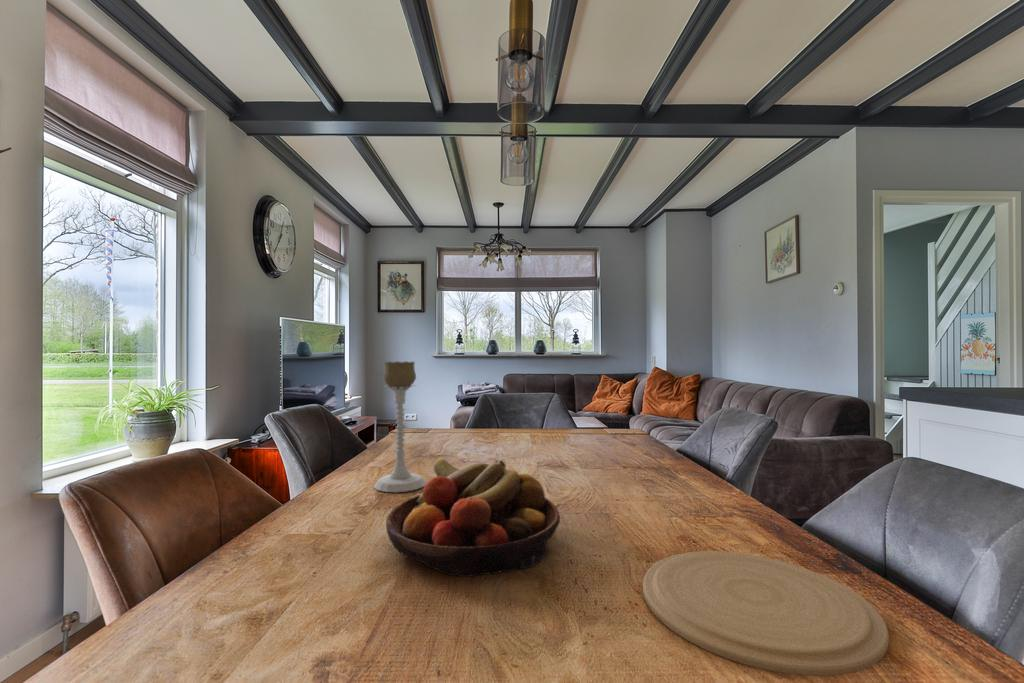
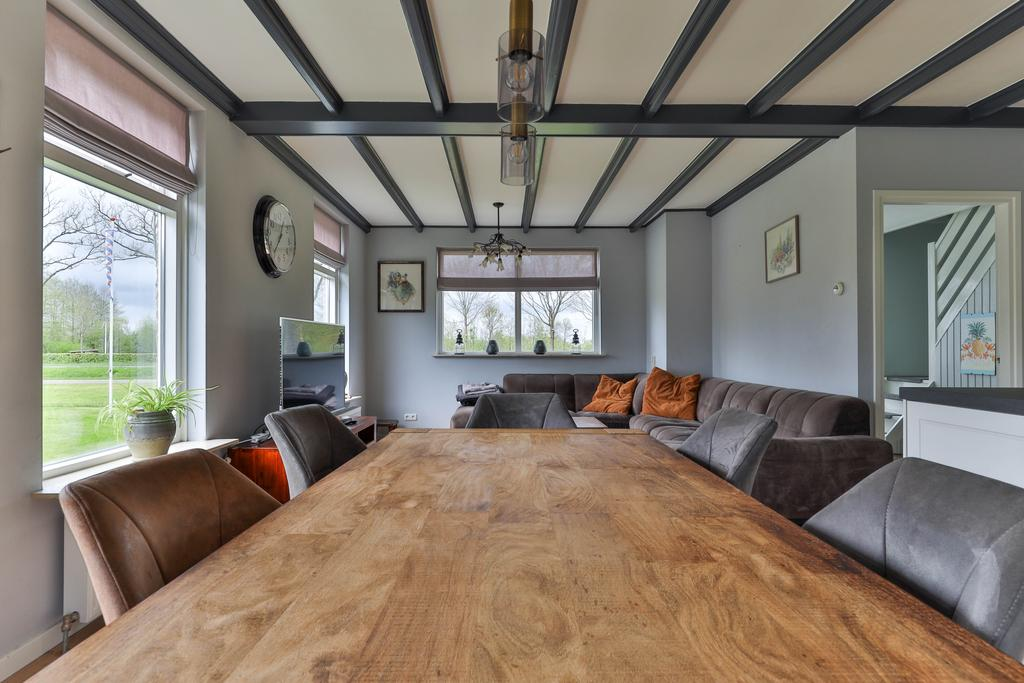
- fruit bowl [385,456,561,578]
- plate [642,550,890,677]
- candle holder [373,360,427,493]
